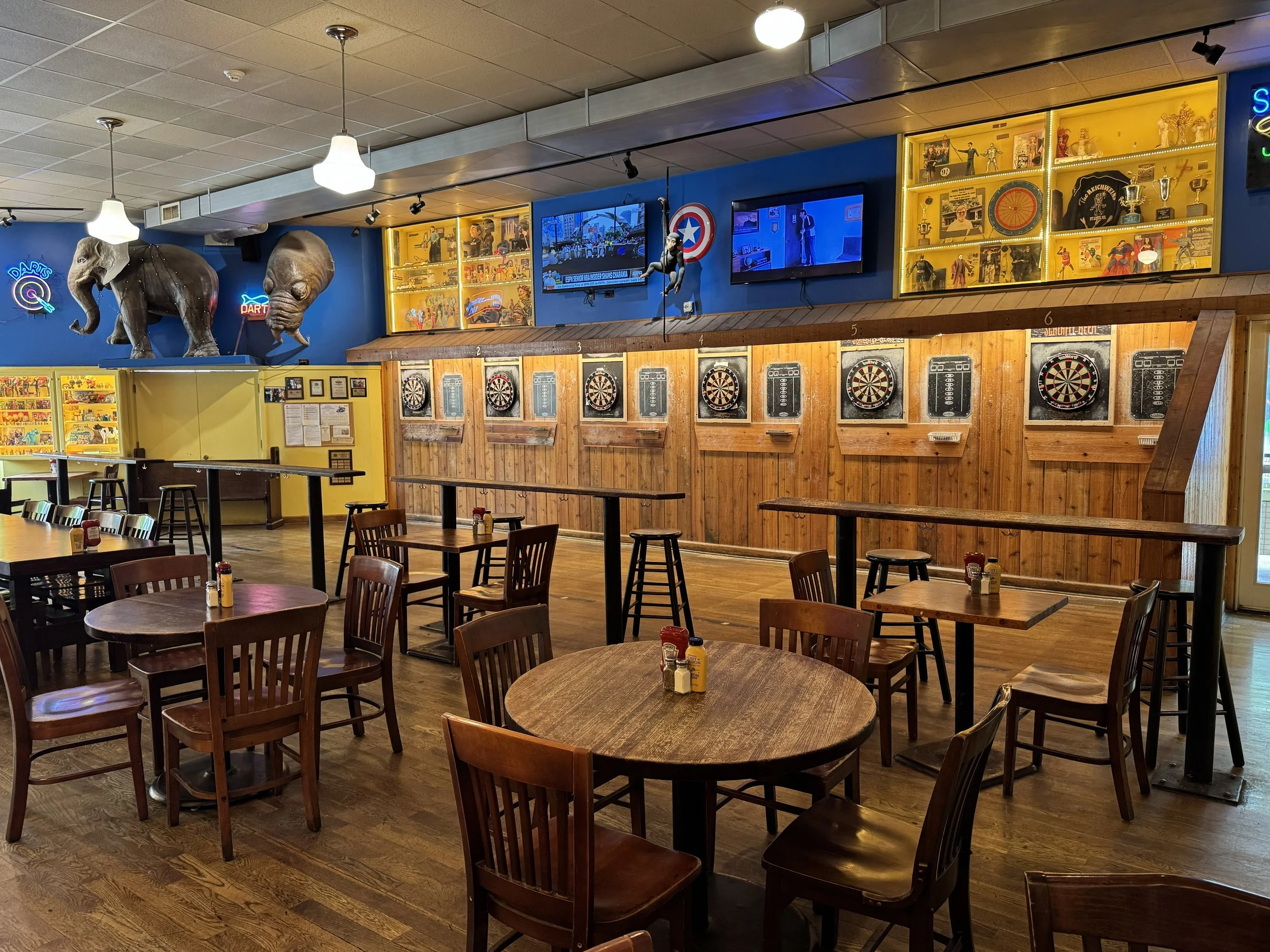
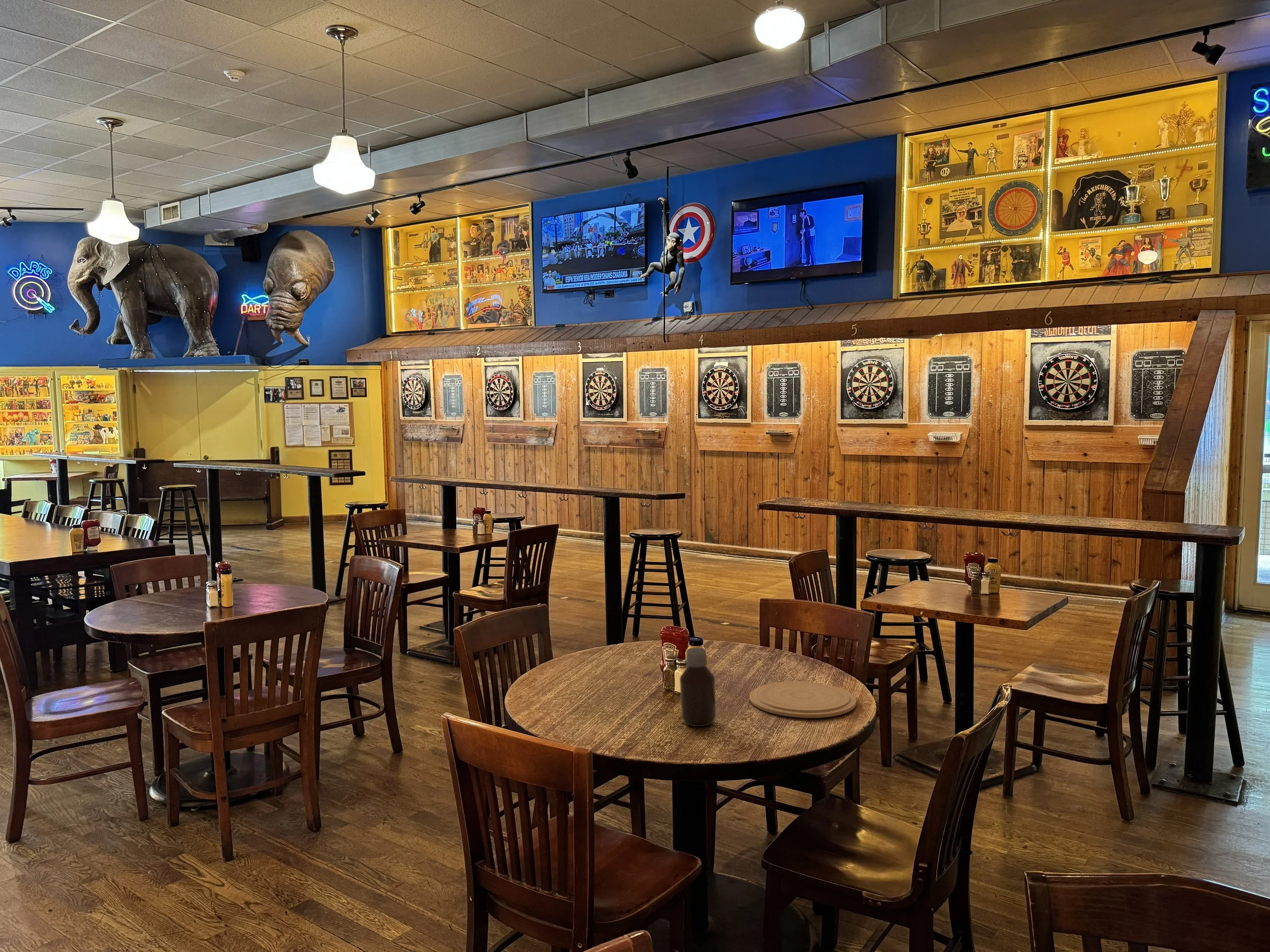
+ bottle [679,647,717,727]
+ plate [749,681,857,718]
